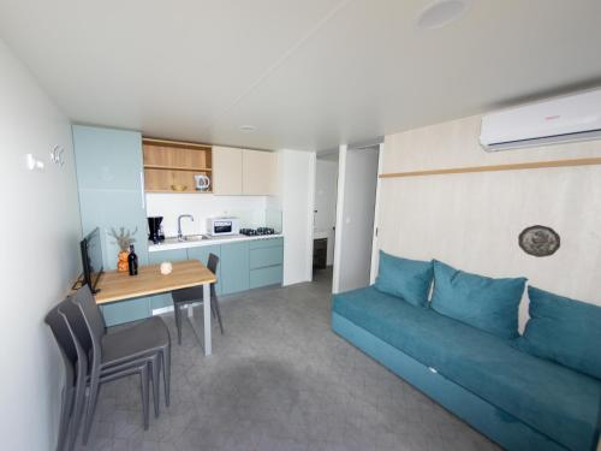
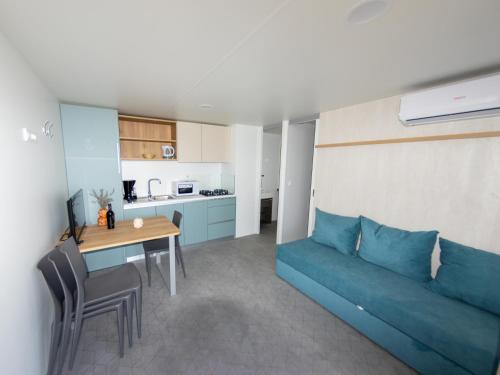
- decorative plate [517,224,561,259]
